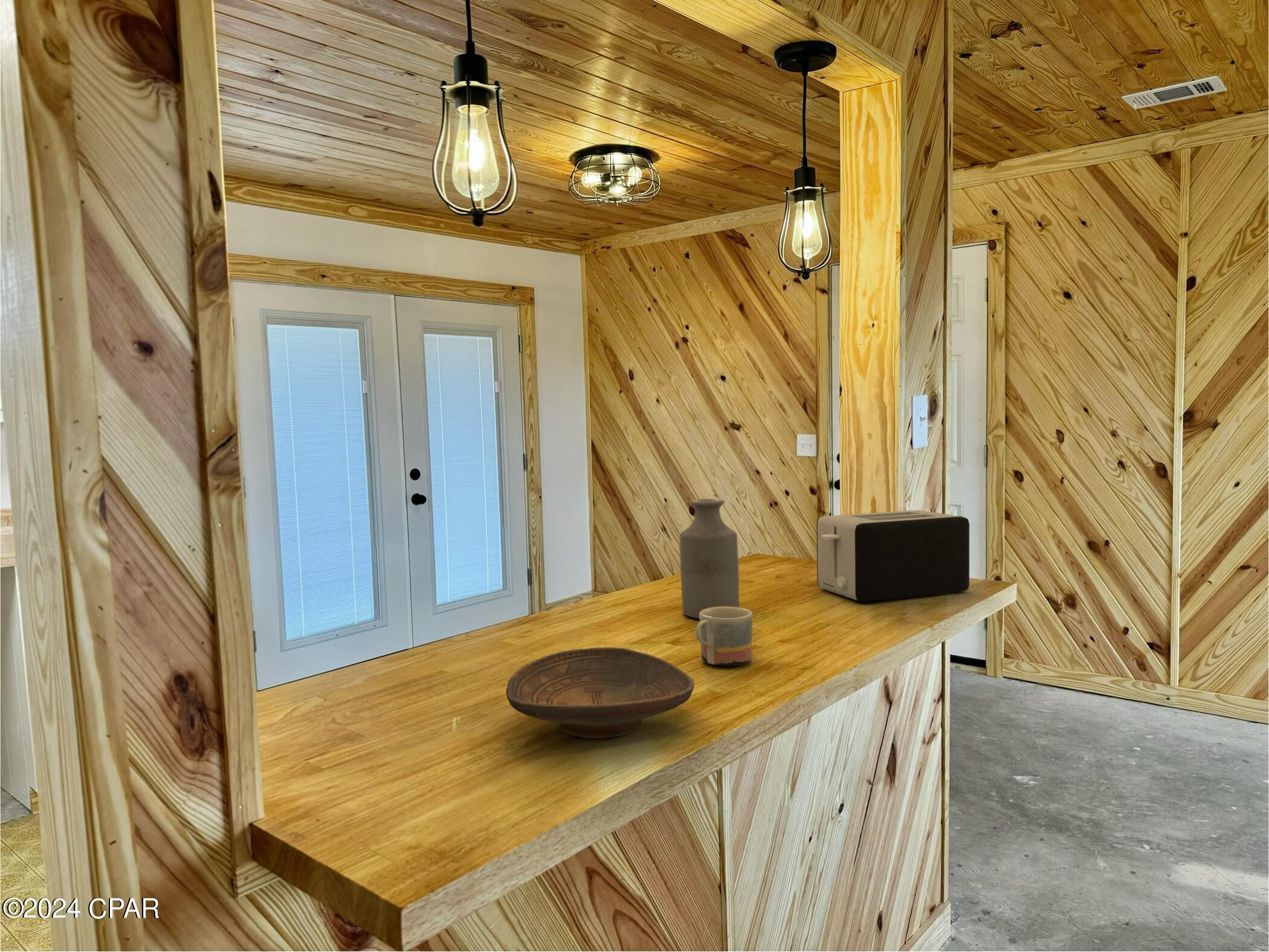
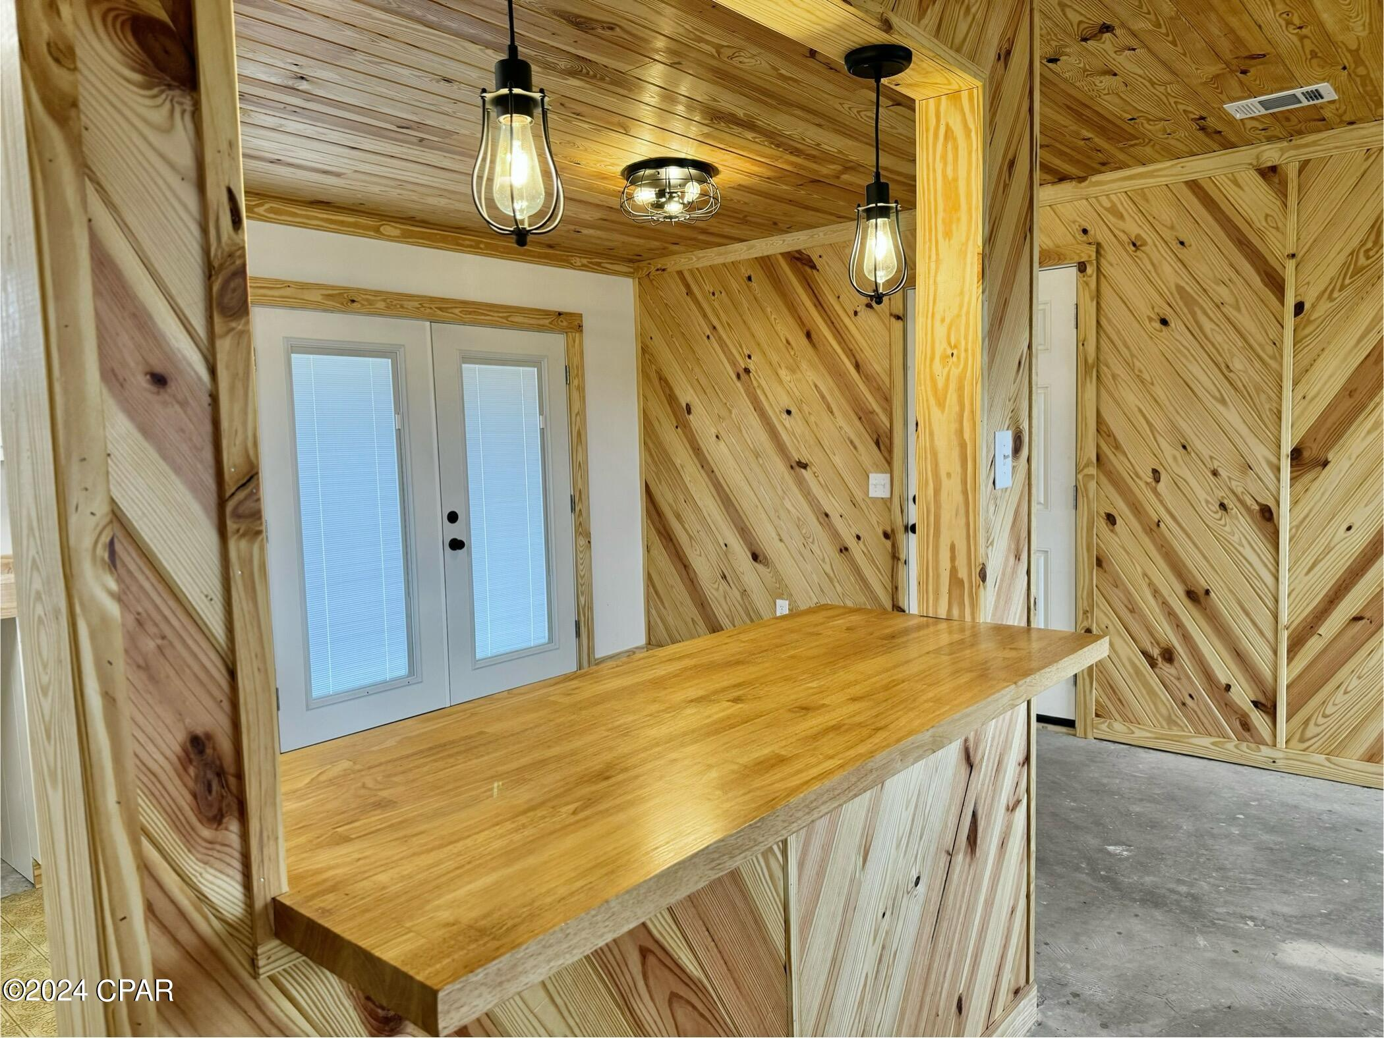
- decorative bowl [505,646,695,739]
- bottle [679,498,740,619]
- toaster [816,509,970,602]
- mug [695,606,753,666]
